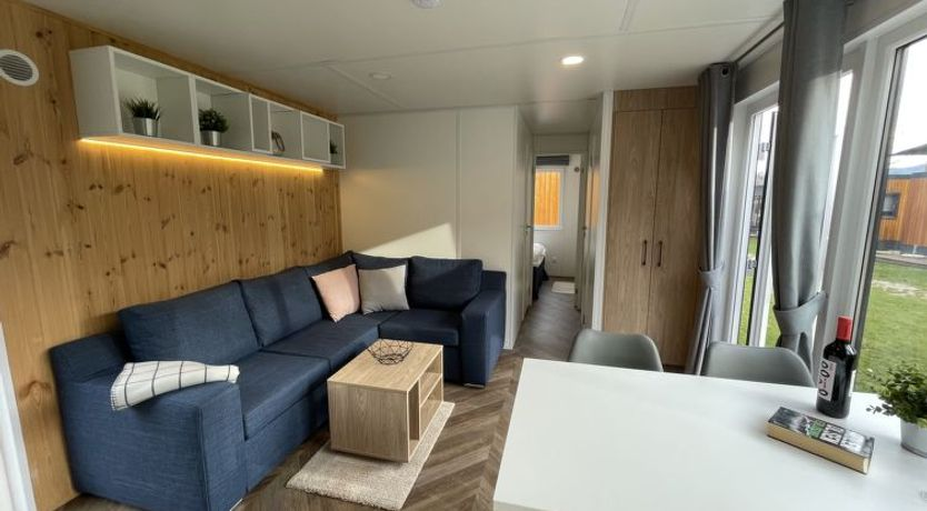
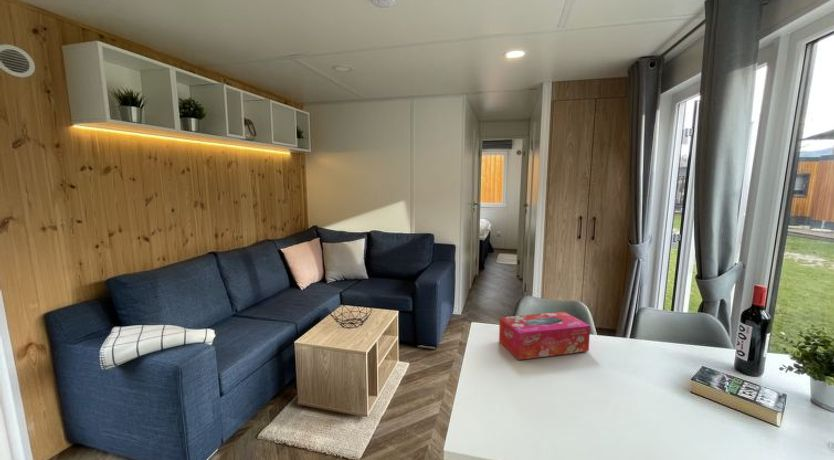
+ tissue box [498,311,591,361]
